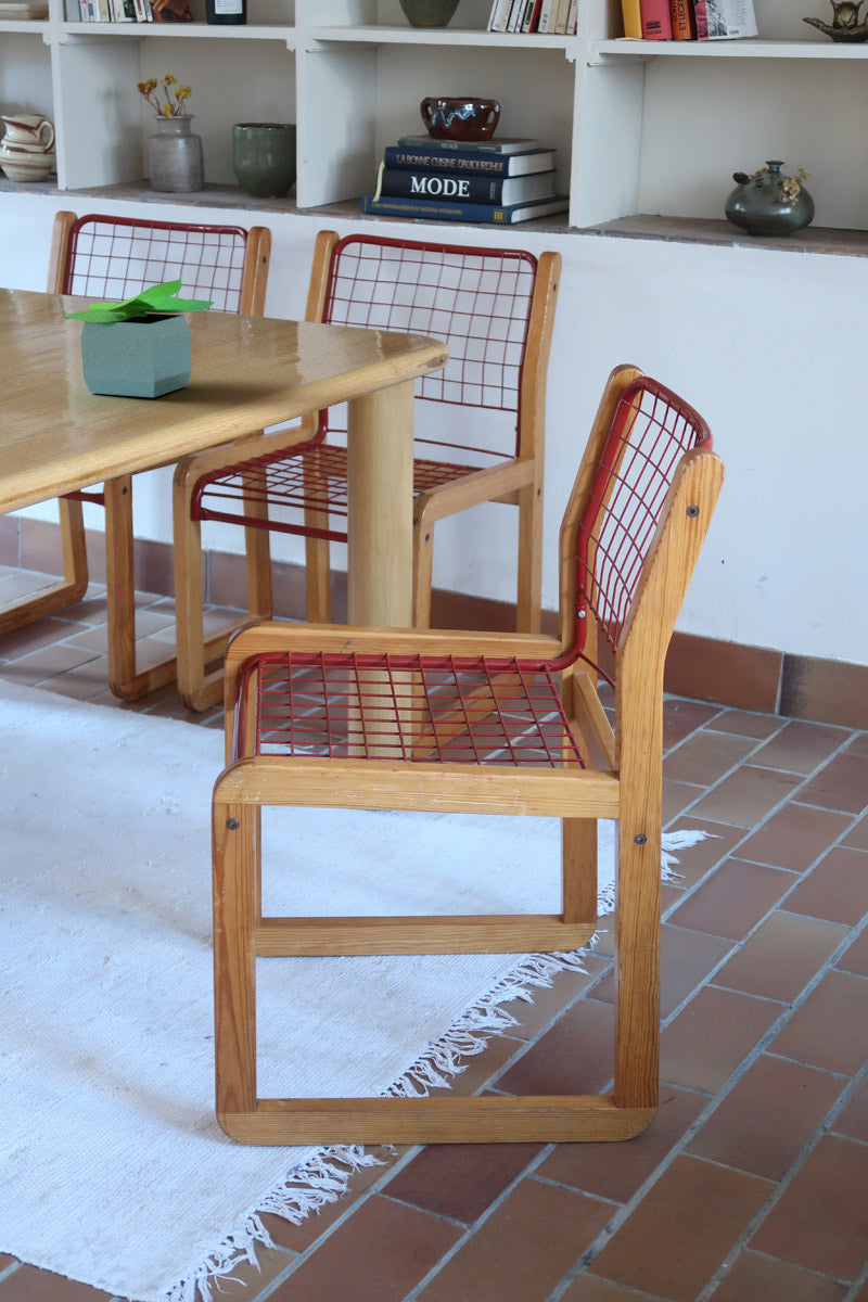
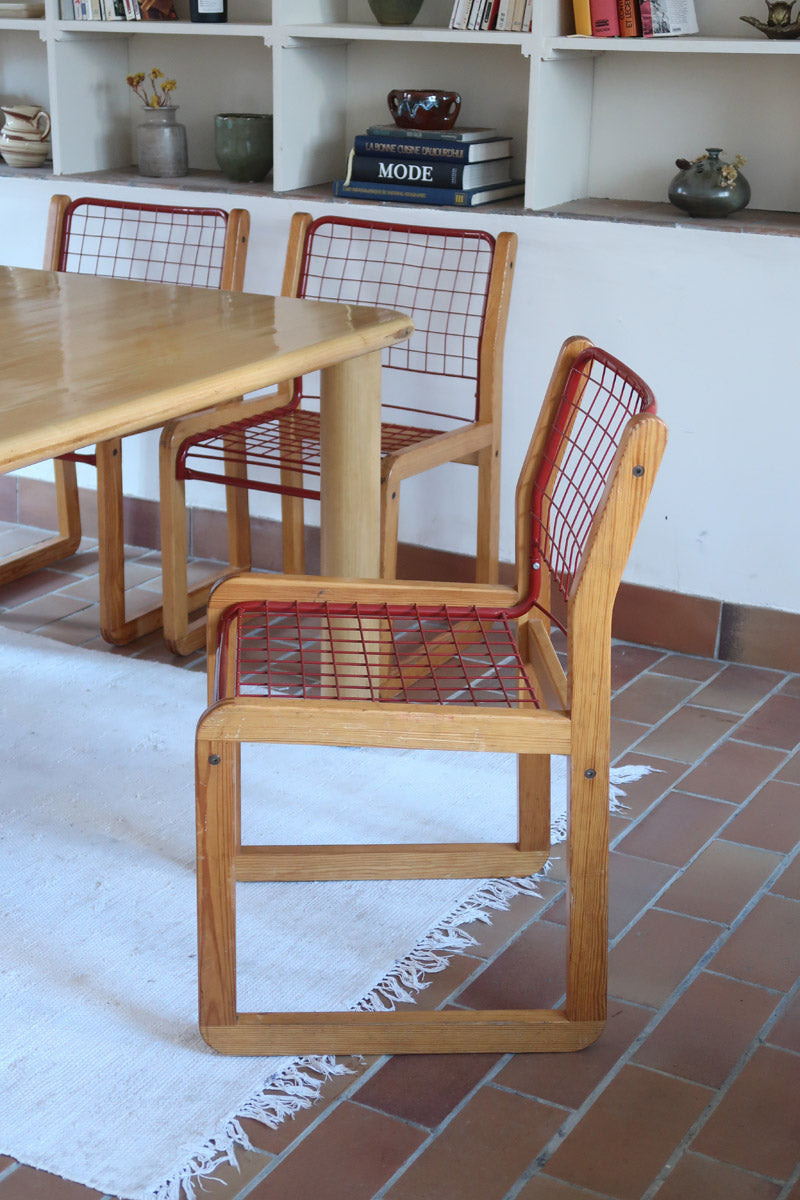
- potted plant [61,278,216,398]
